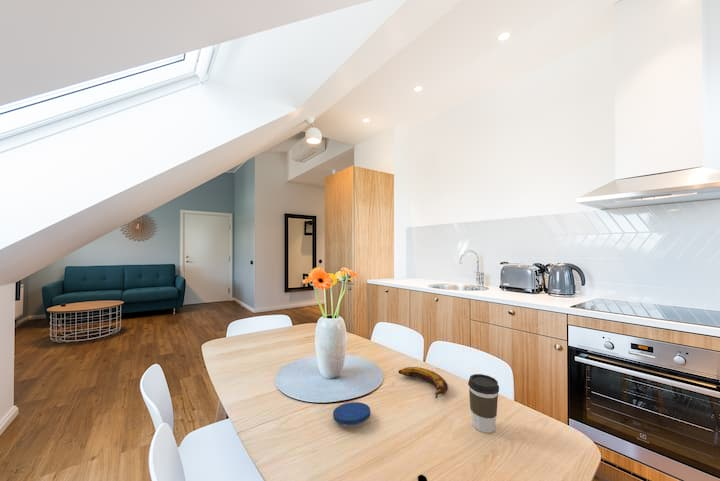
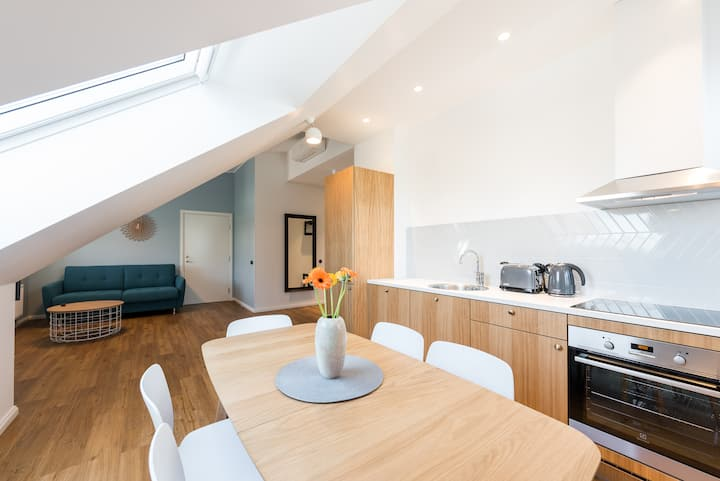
- plate [332,401,428,481]
- coffee cup [467,373,500,434]
- banana [397,366,449,399]
